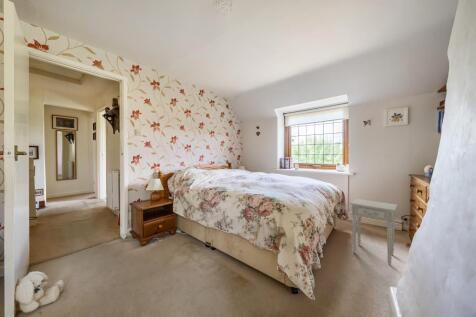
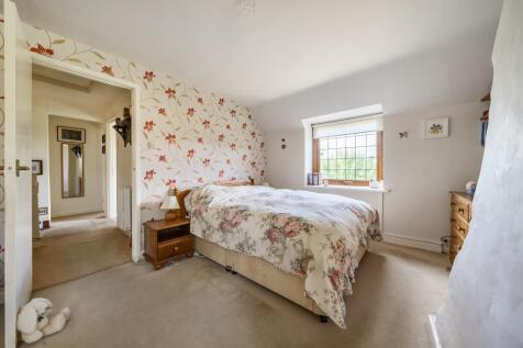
- nightstand [348,198,398,266]
